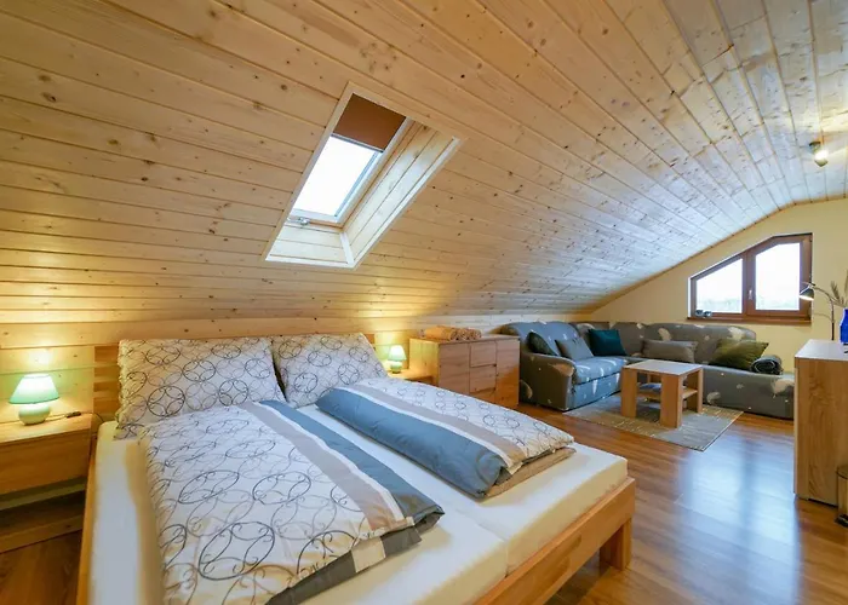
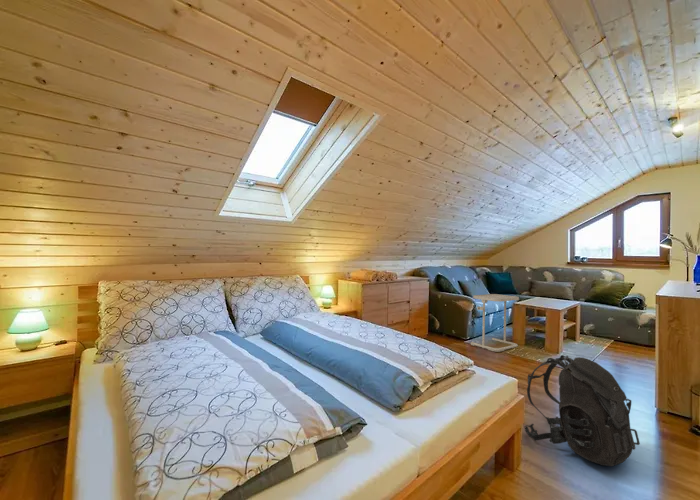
+ backpack [523,354,641,467]
+ side table [470,293,520,353]
